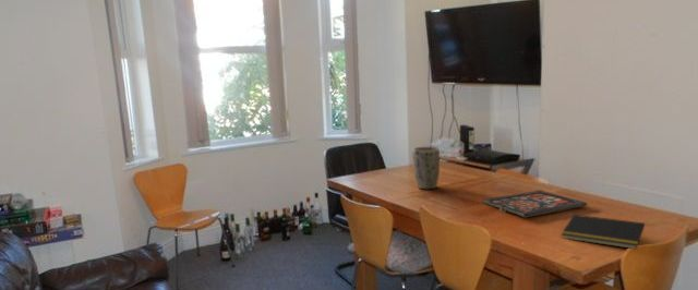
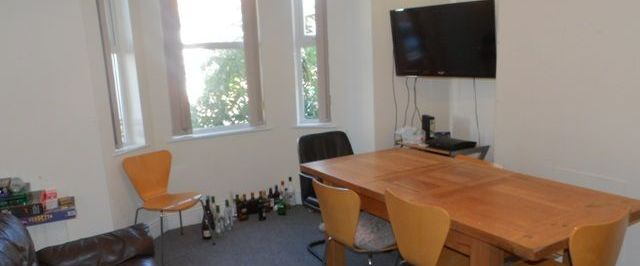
- notepad [561,214,646,251]
- board game [481,189,588,218]
- plant pot [411,146,441,190]
